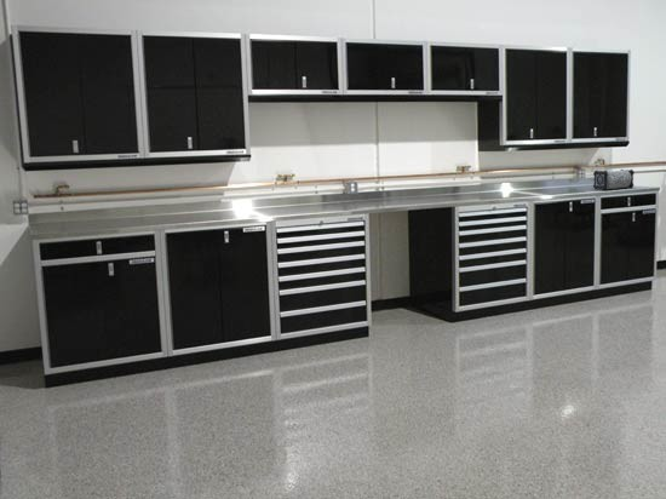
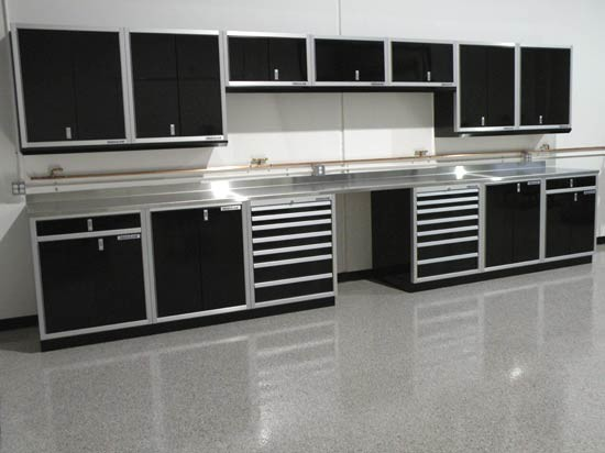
- speaker [592,168,636,191]
